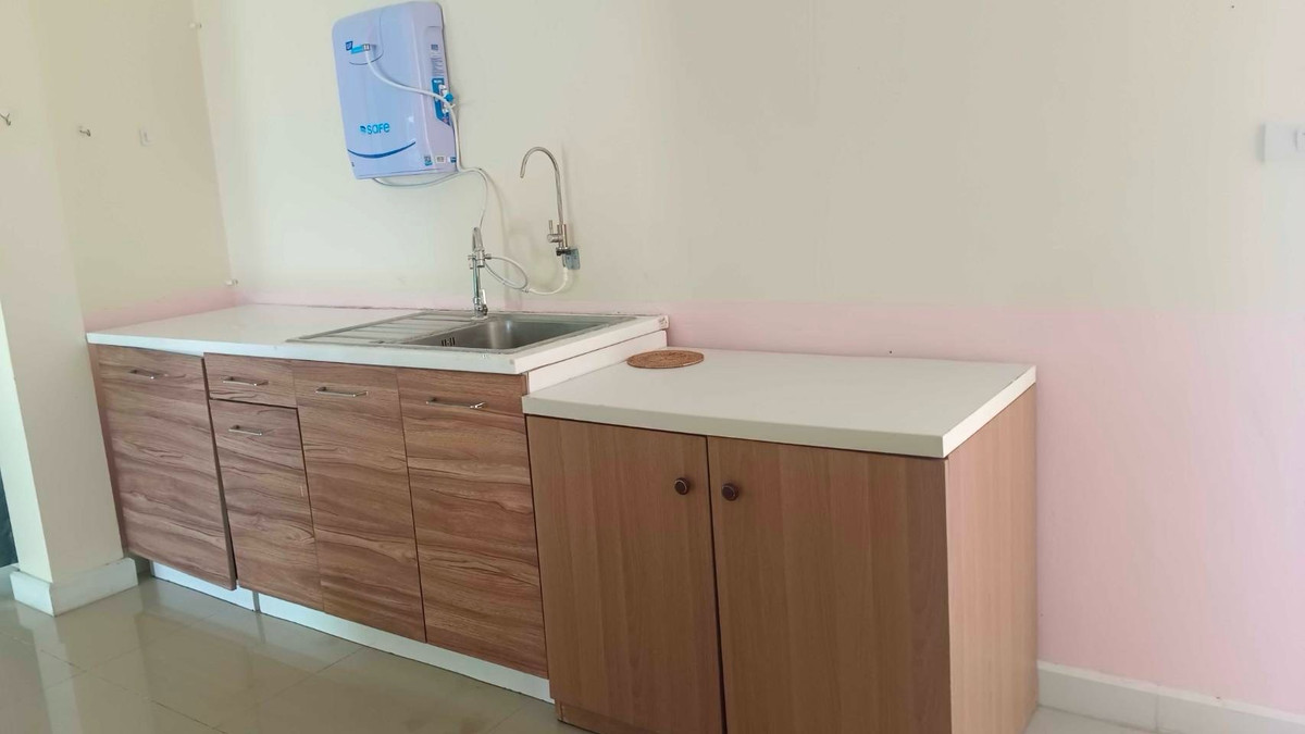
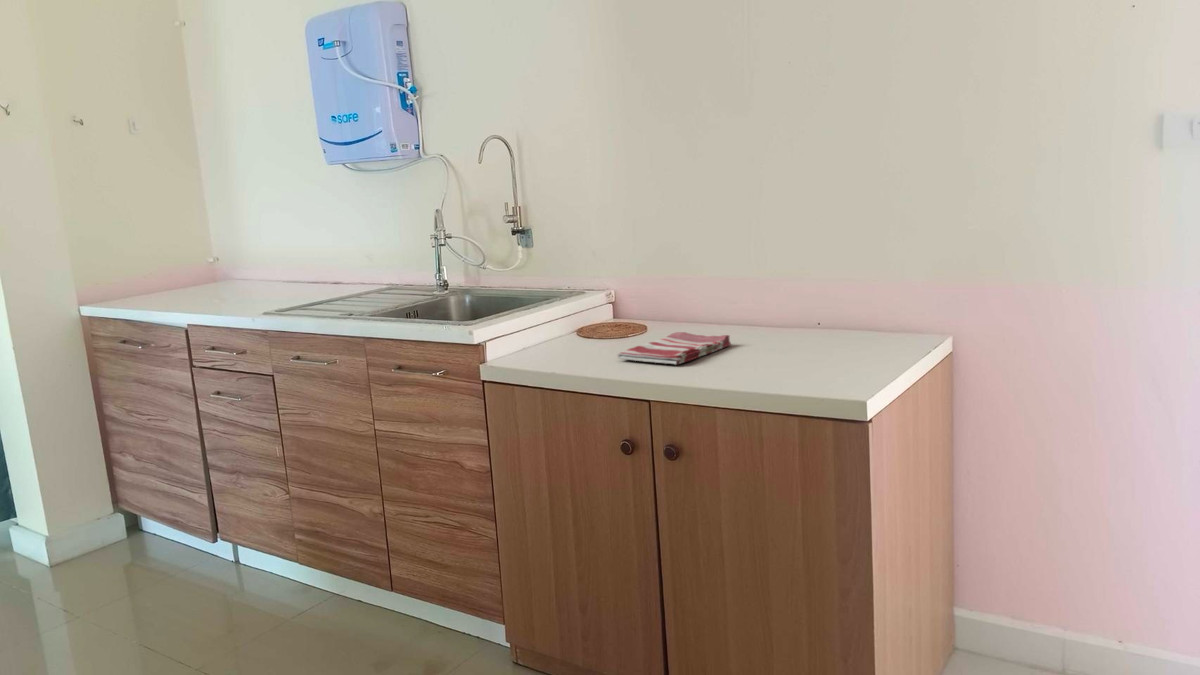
+ dish towel [616,331,732,366]
